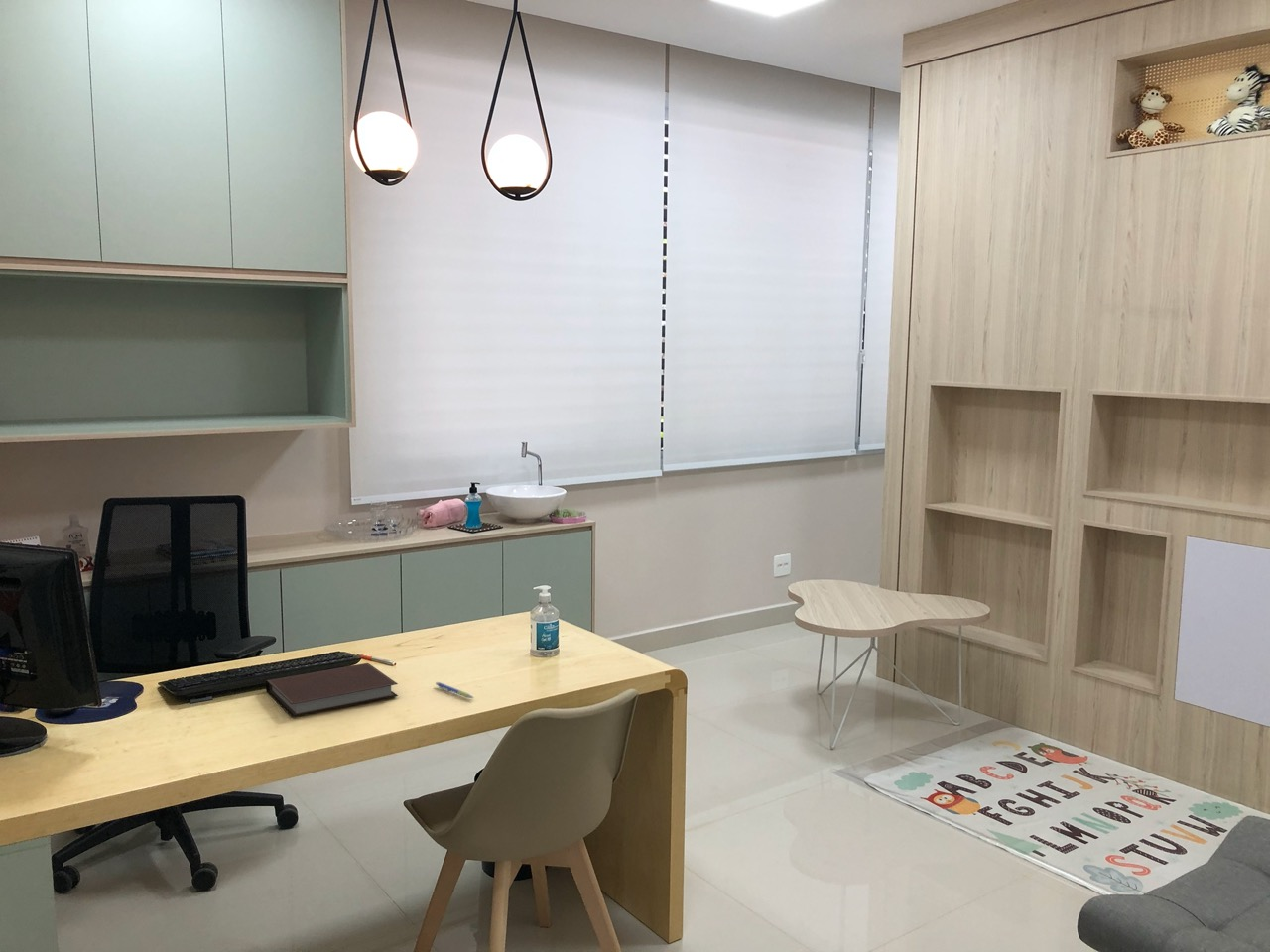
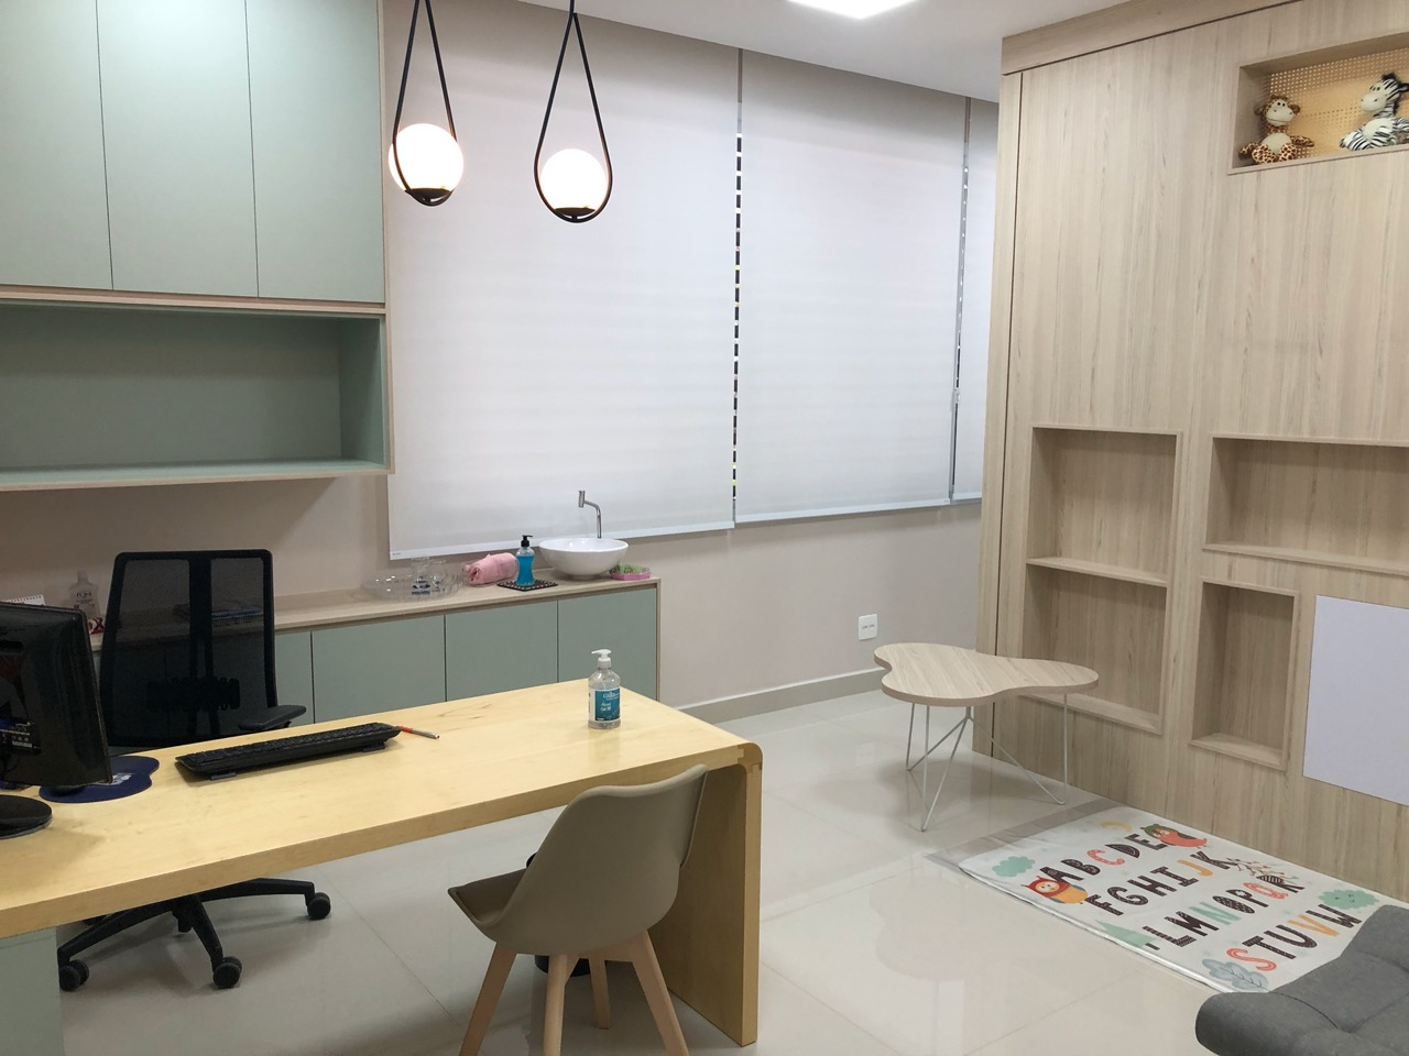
- pen [435,681,474,699]
- notebook [265,662,399,718]
